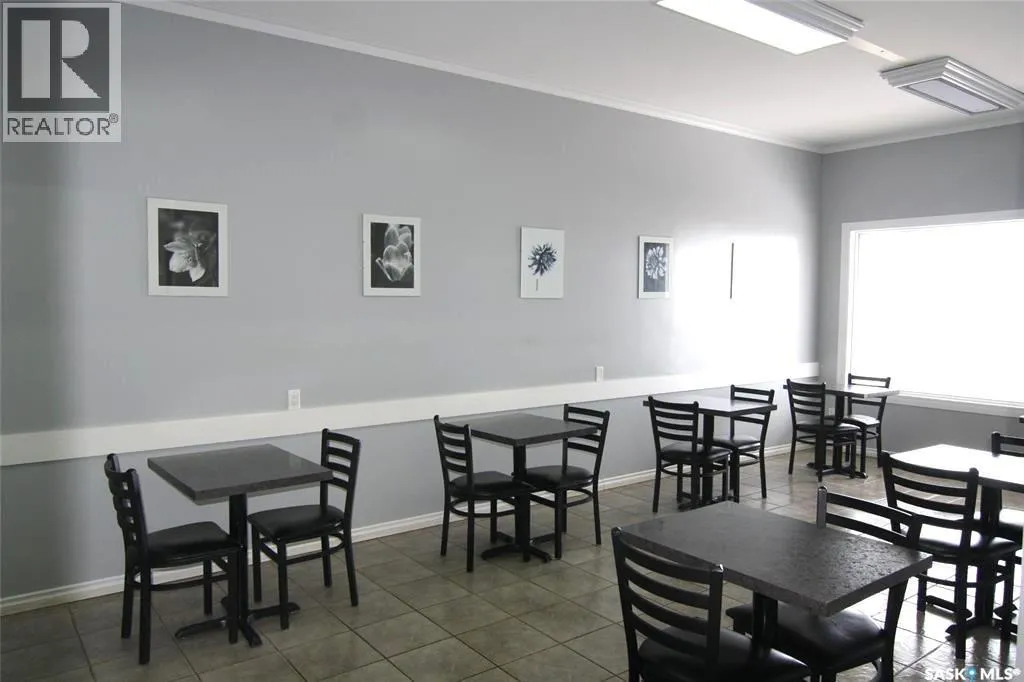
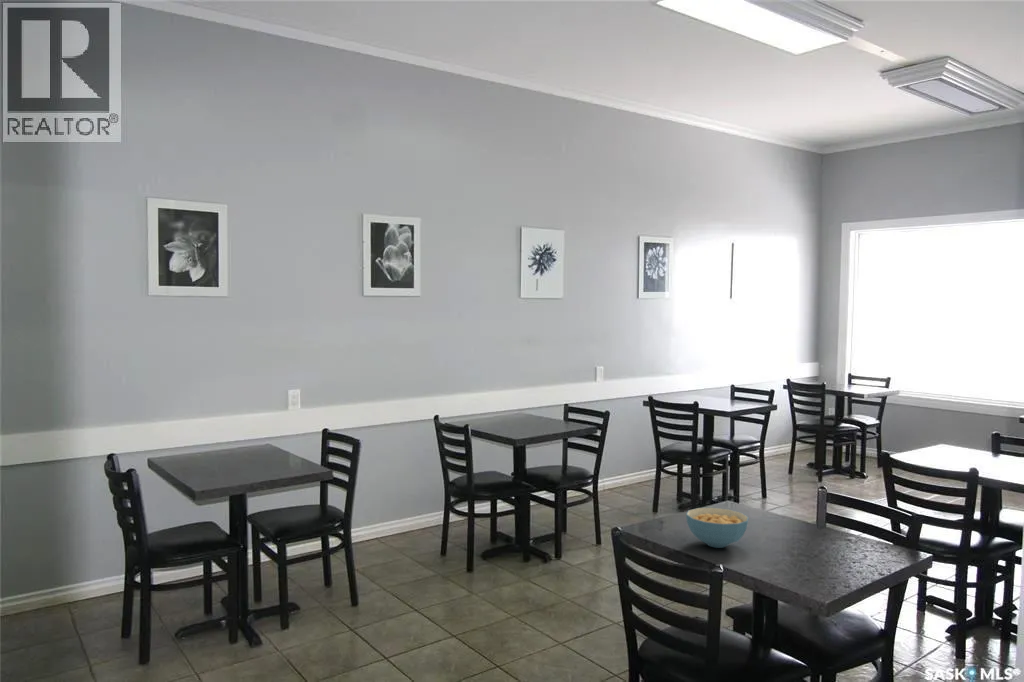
+ cereal bowl [685,507,750,549]
